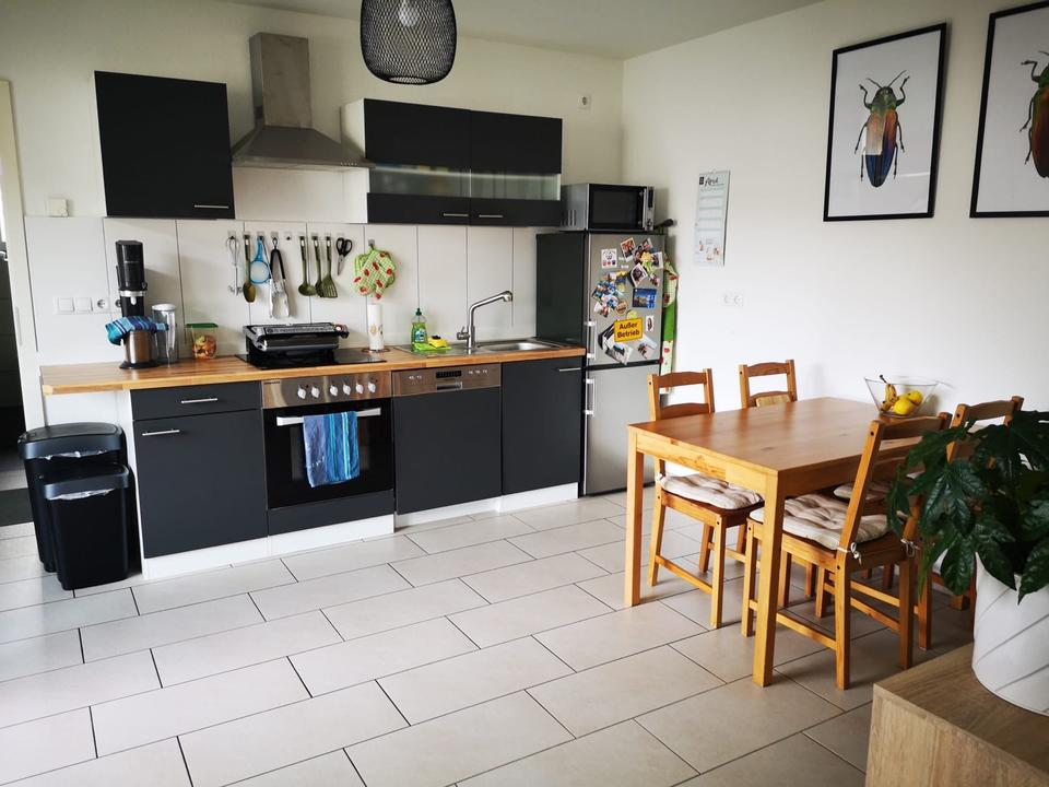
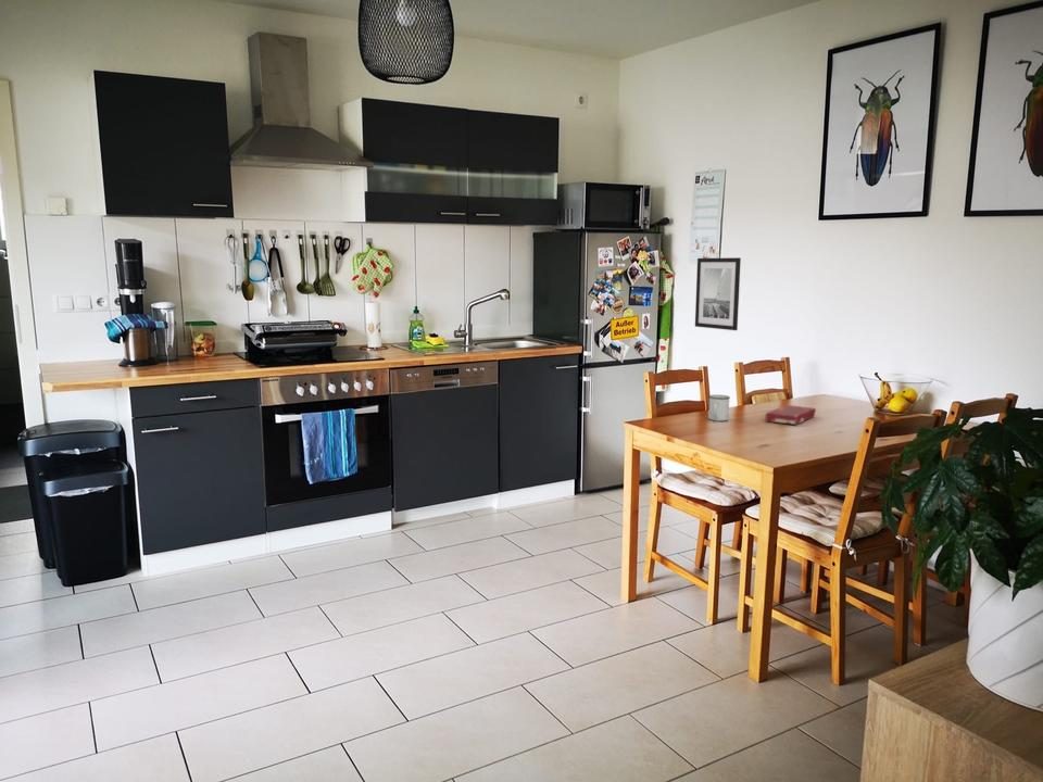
+ book [764,404,817,426]
+ mug [707,394,731,422]
+ wall art [694,256,742,331]
